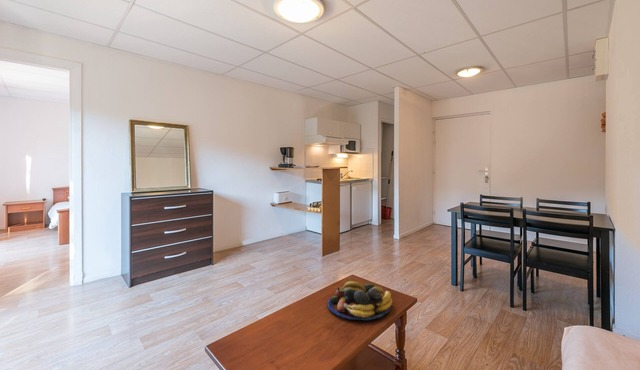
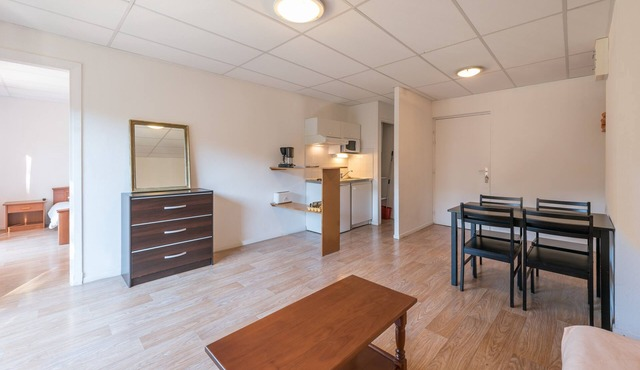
- fruit bowl [327,280,393,321]
